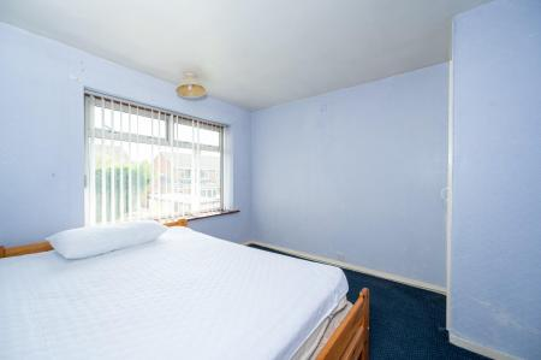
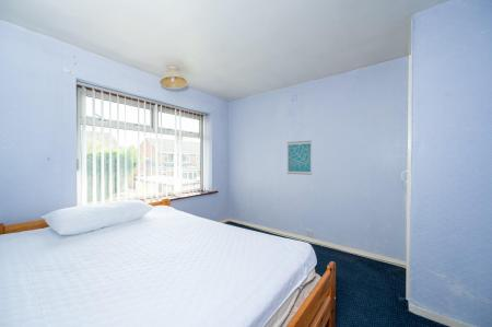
+ wall art [286,140,313,176]
